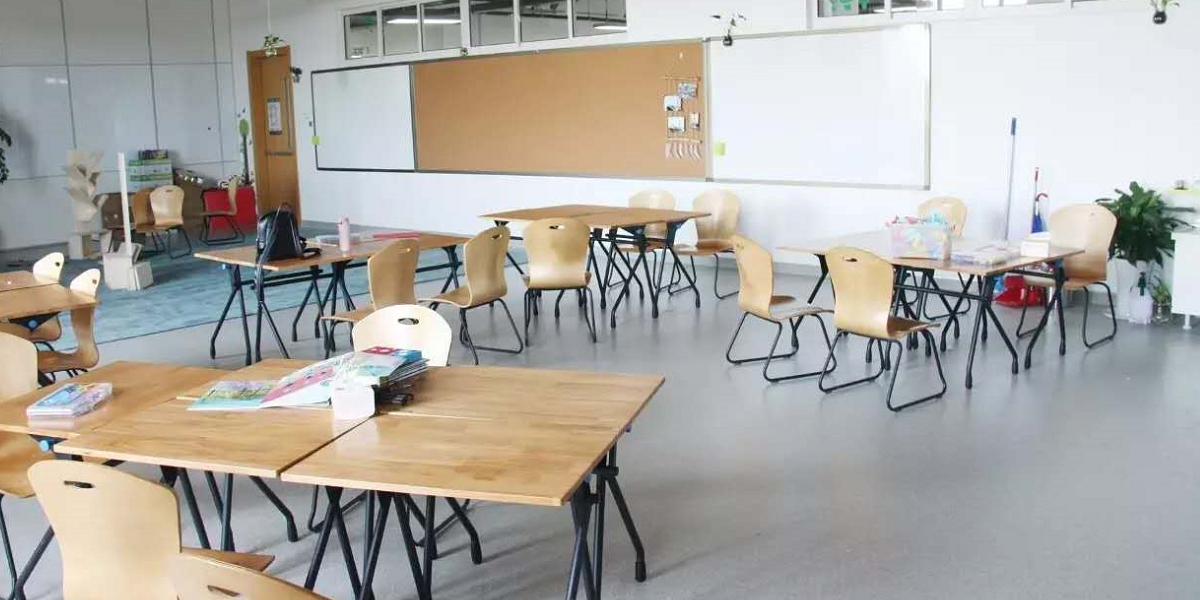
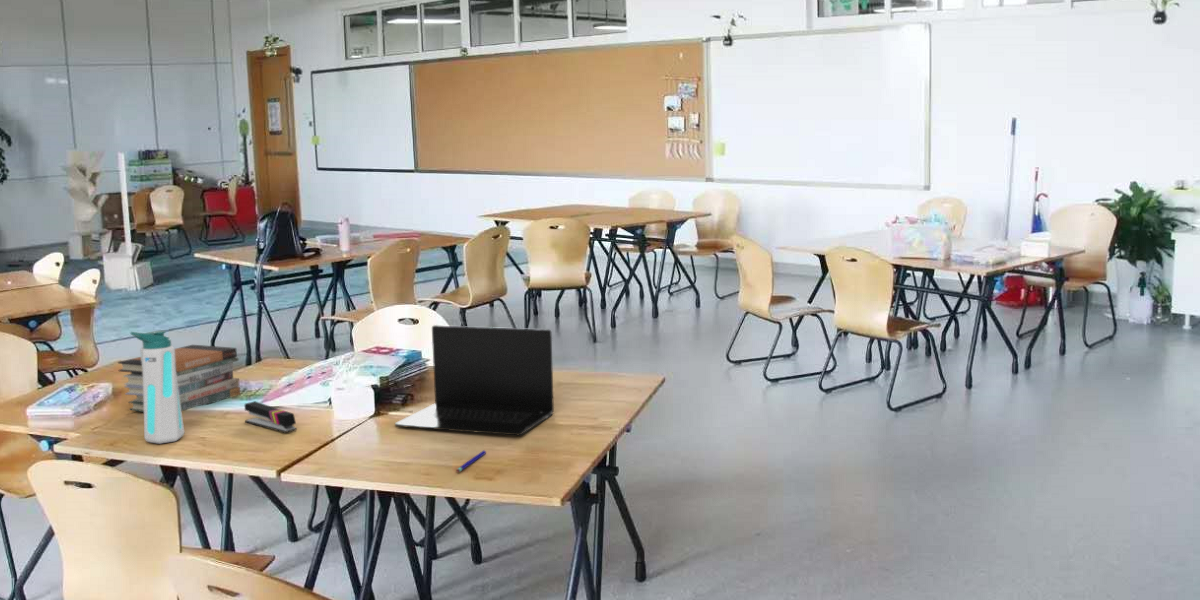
+ stapler [244,401,298,434]
+ pen [455,450,487,473]
+ book stack [117,344,241,413]
+ water bottle [130,329,185,445]
+ laptop [394,324,555,436]
